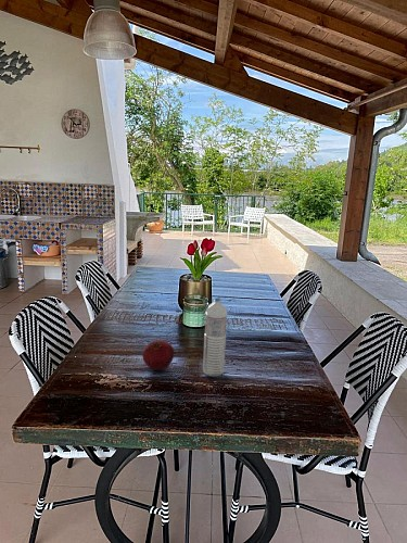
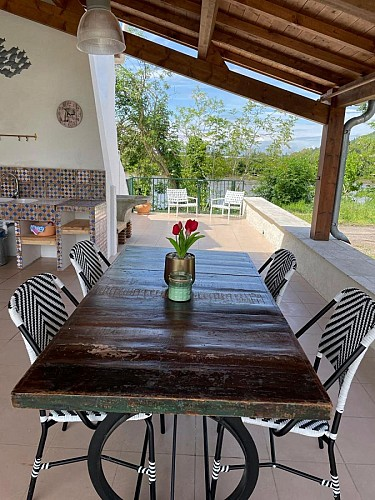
- fruit [141,339,175,371]
- water bottle [202,296,228,378]
